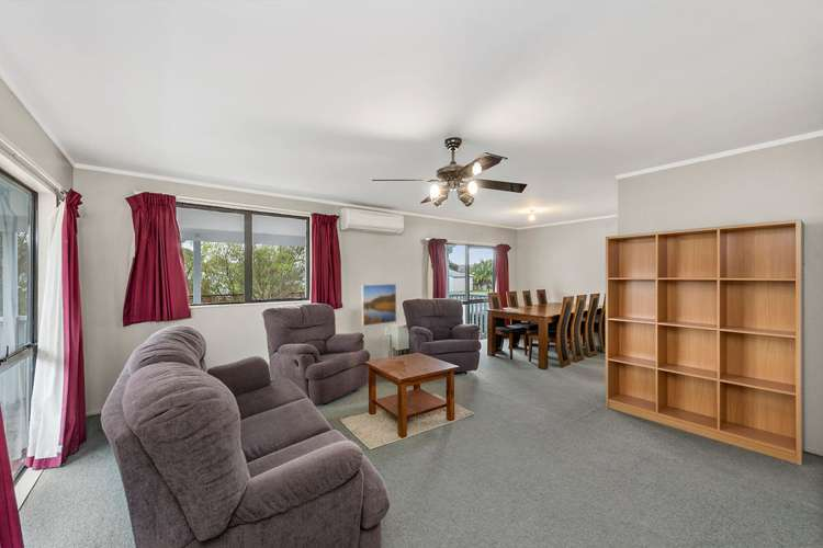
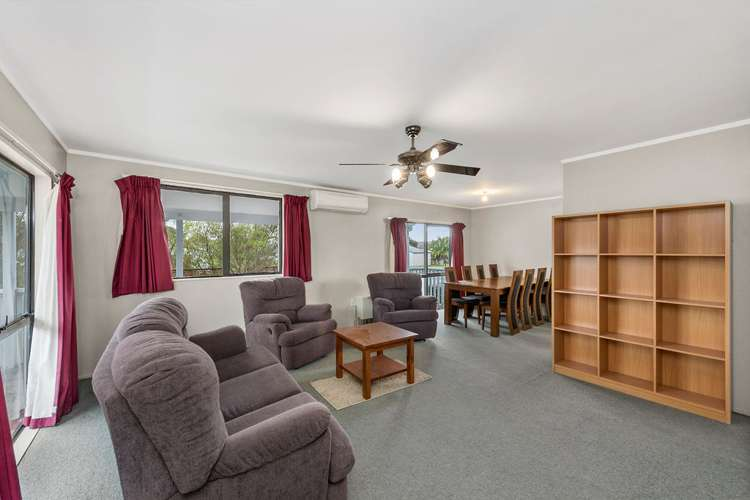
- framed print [361,283,397,327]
